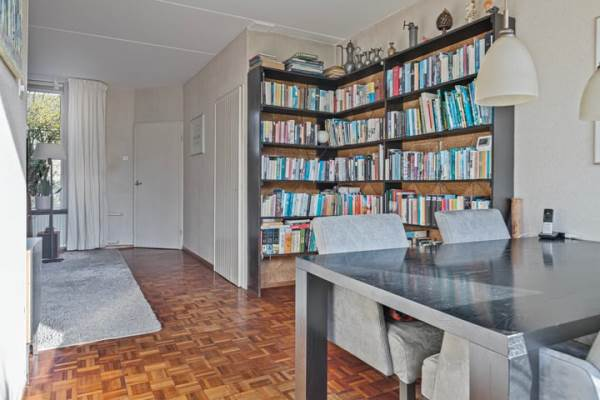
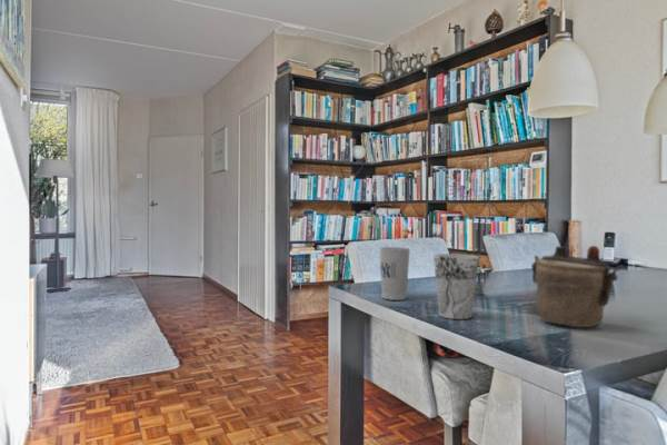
+ cup [432,253,480,320]
+ cup [378,246,410,301]
+ teapot [530,245,626,328]
